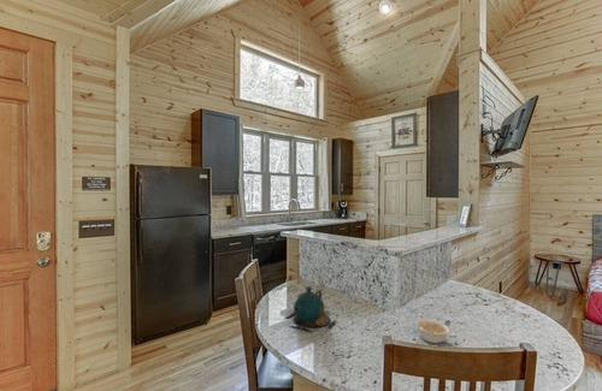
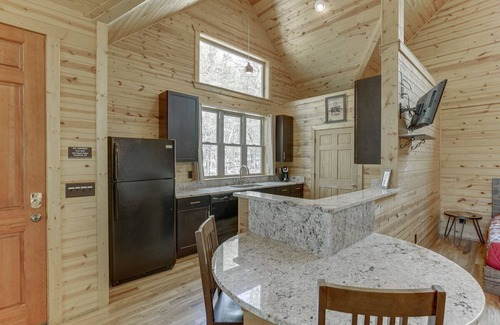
- teapot [283,285,338,333]
- legume [414,318,450,345]
